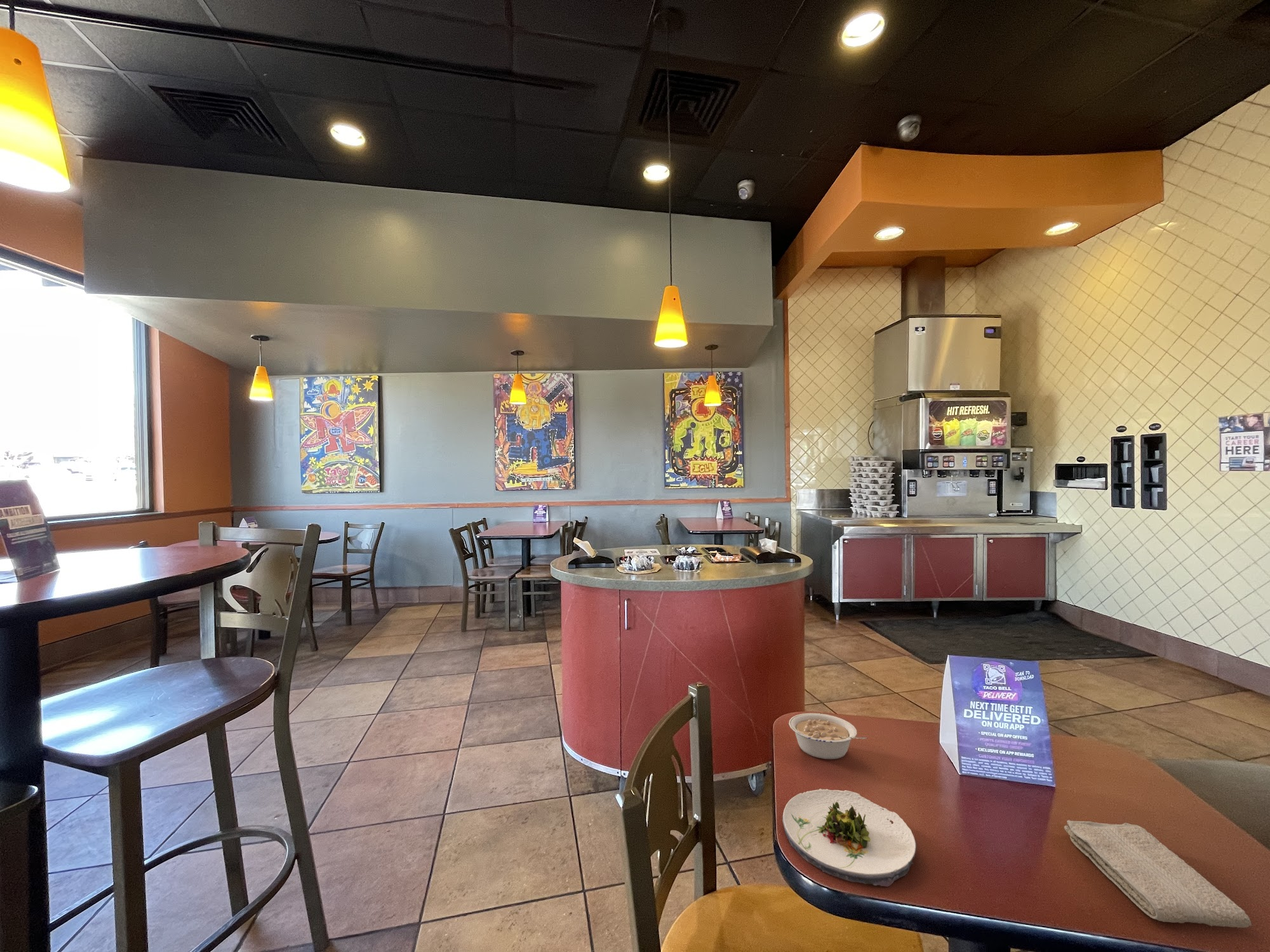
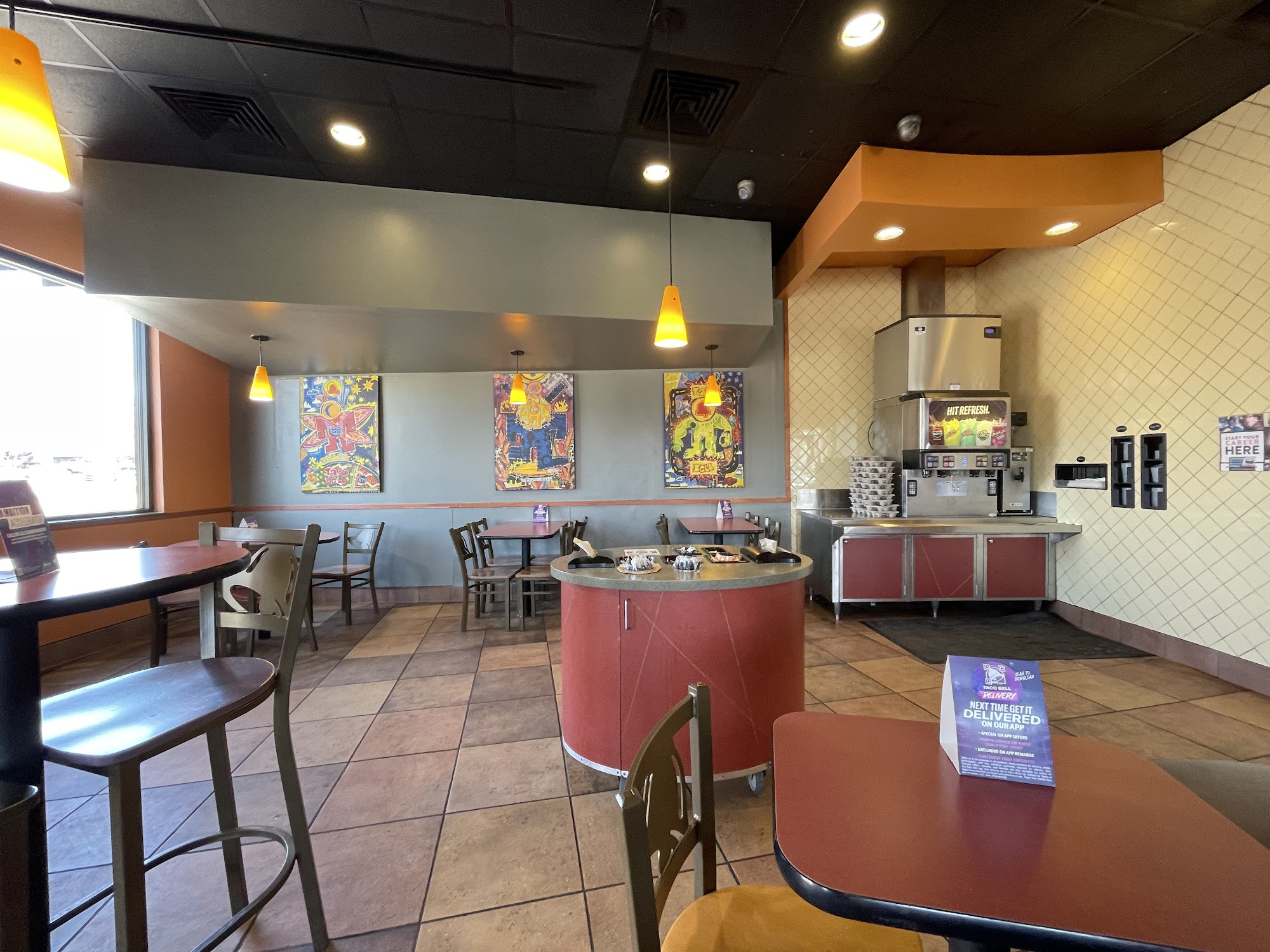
- salad plate [782,788,918,887]
- washcloth [1064,819,1252,929]
- legume [788,713,867,760]
